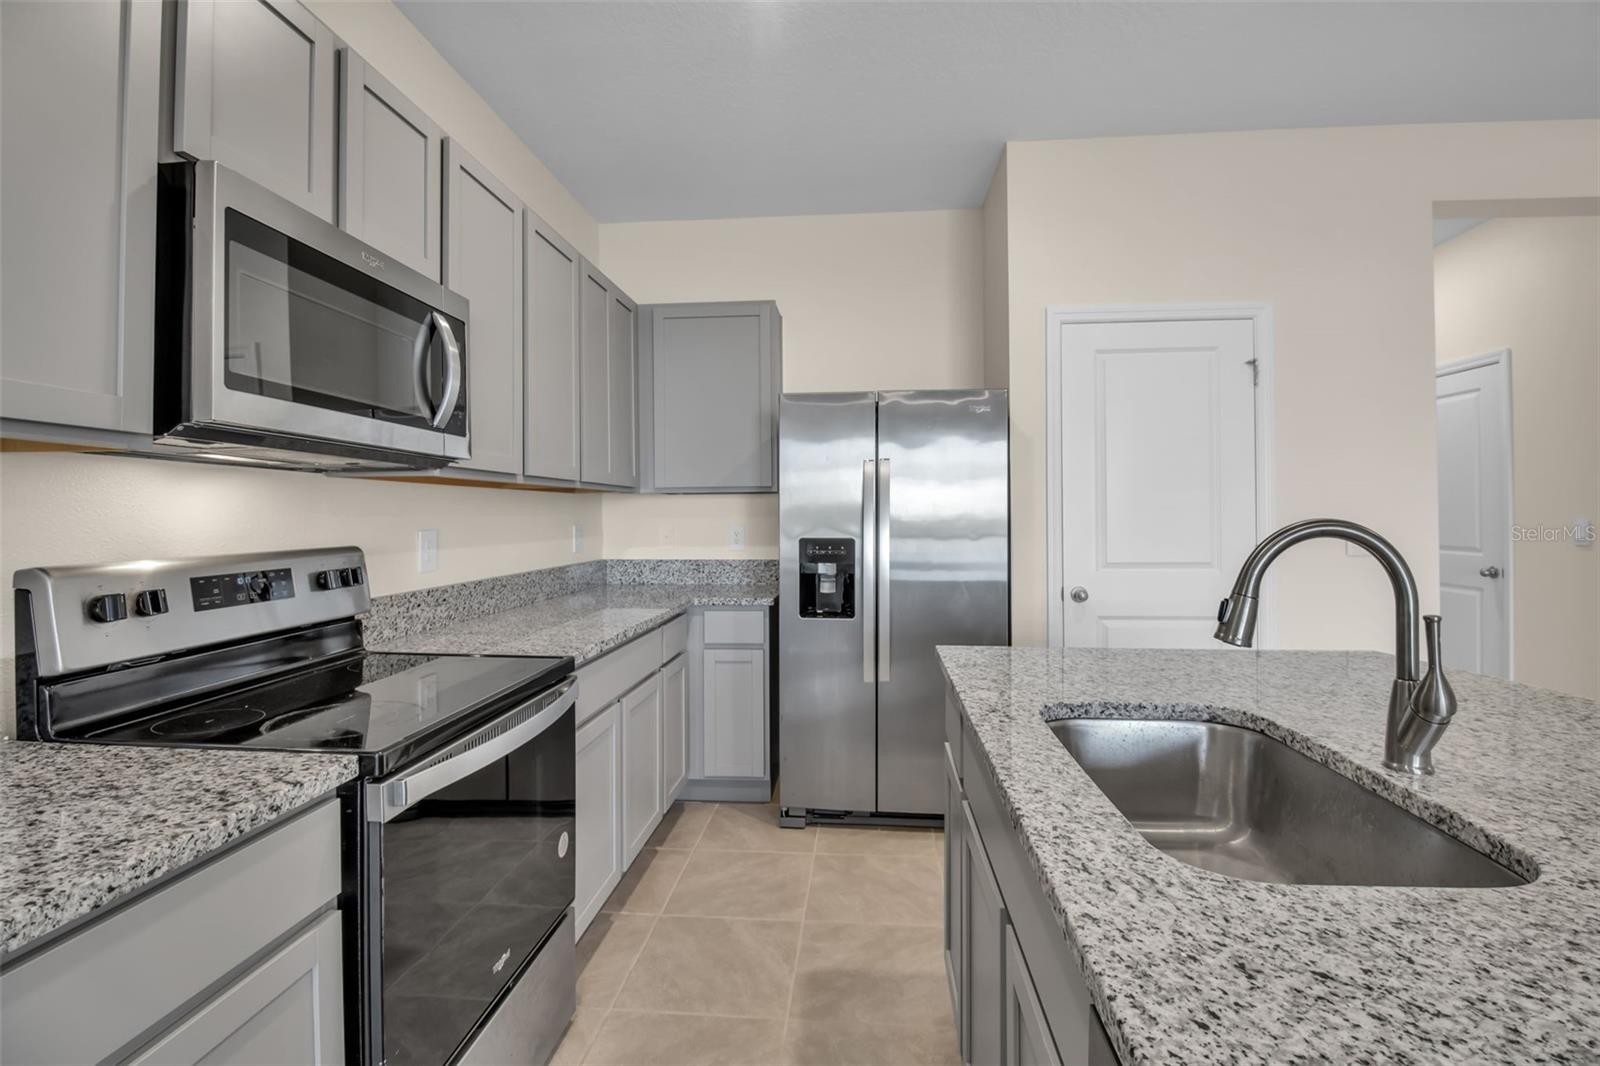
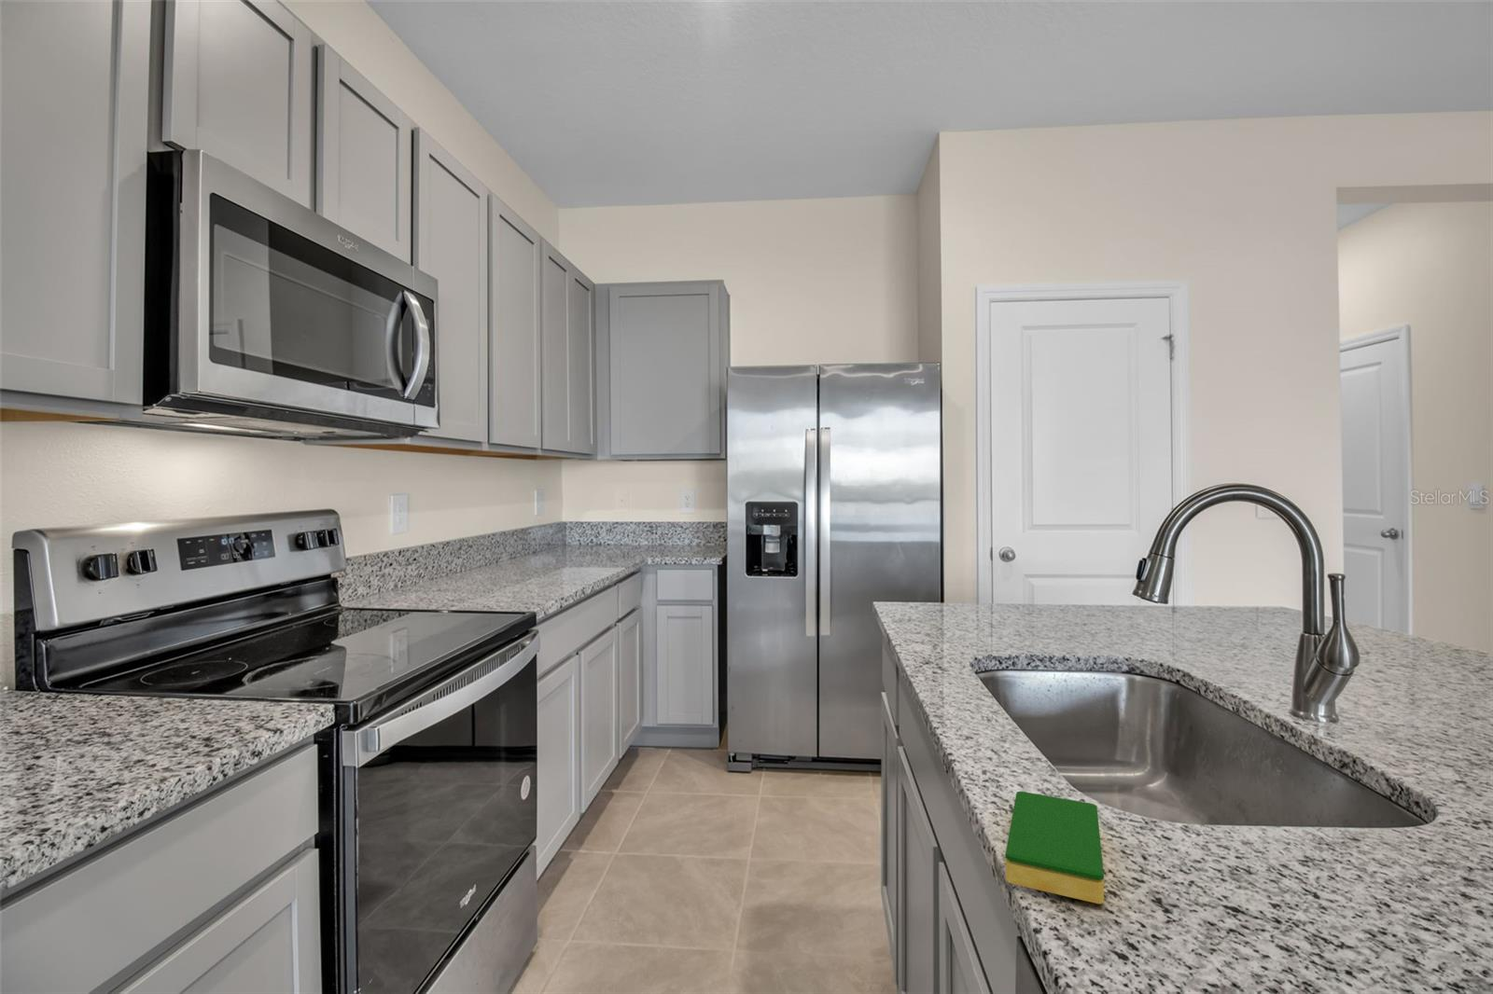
+ dish sponge [1005,791,1104,904]
